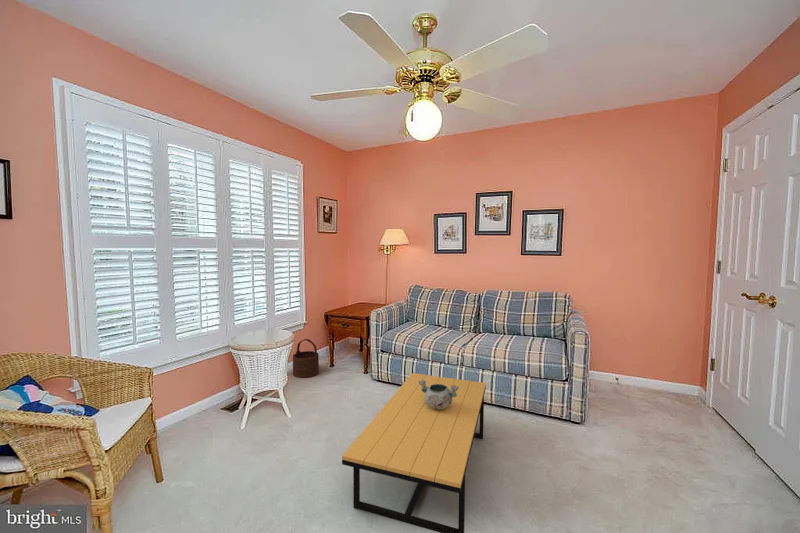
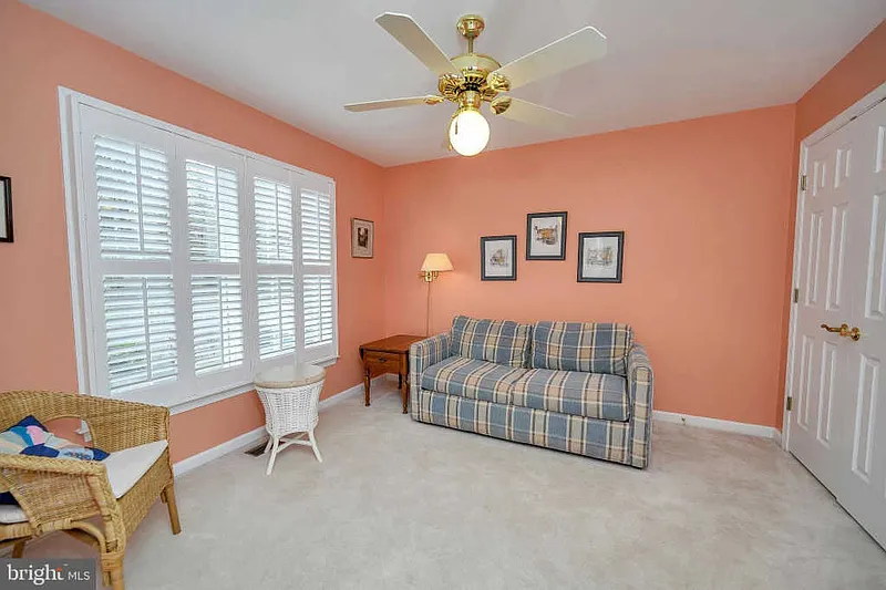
- coffee table [341,372,487,533]
- wooden bucket [292,338,320,379]
- decorative bowl [419,380,458,410]
